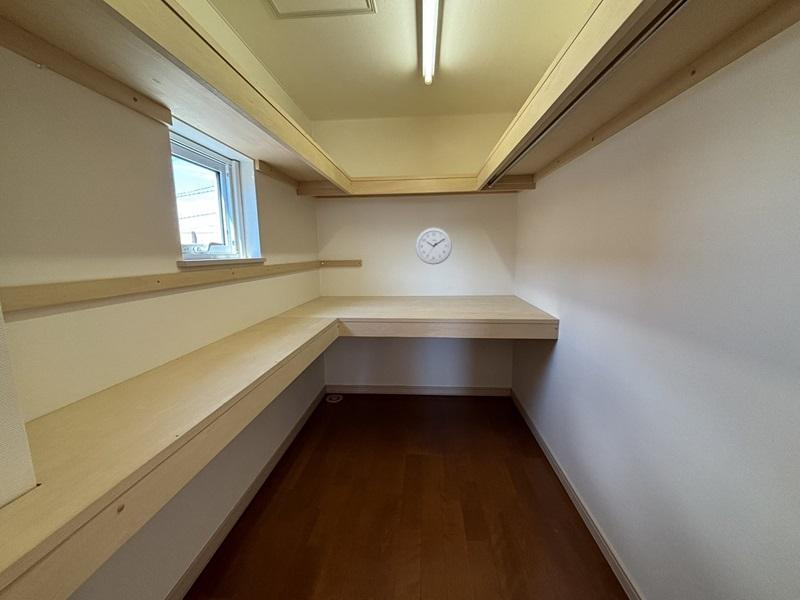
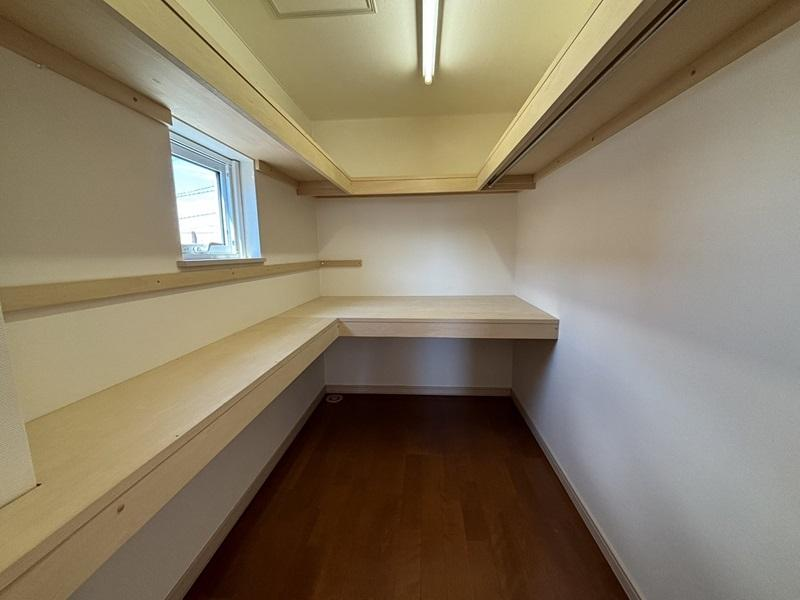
- wall clock [414,227,453,266]
